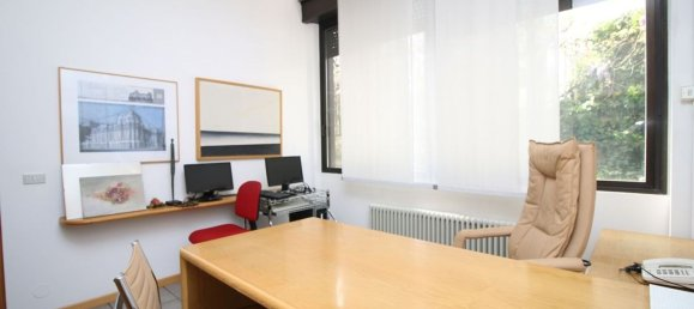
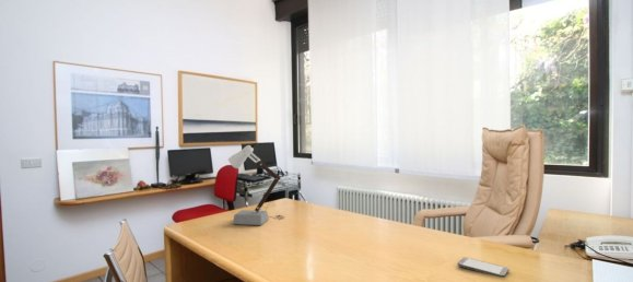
+ smartphone [457,257,511,279]
+ desk lamp [227,142,284,226]
